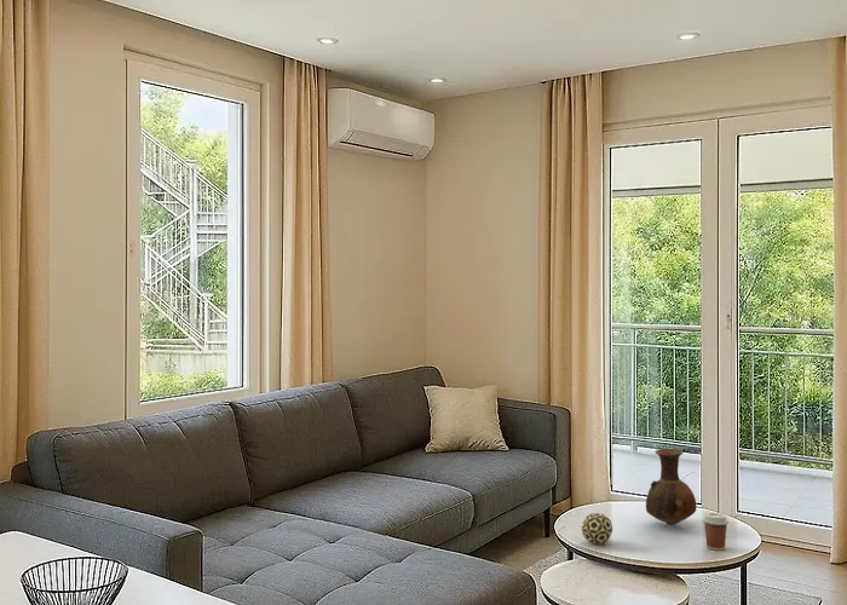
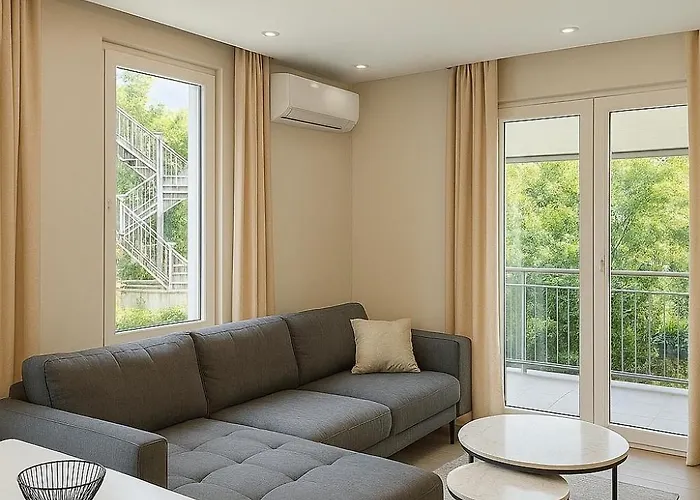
- vase [645,448,697,526]
- decorative ball [581,512,613,546]
- coffee cup [702,512,730,551]
